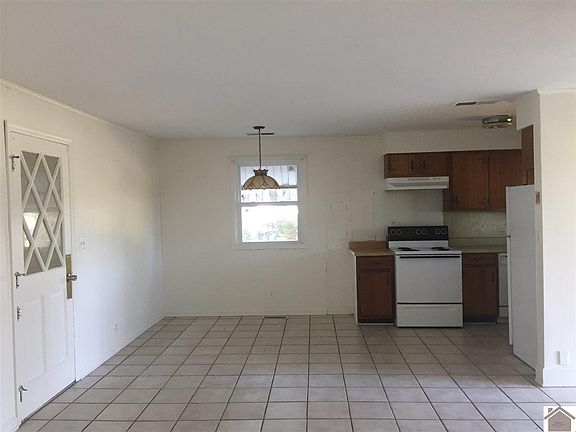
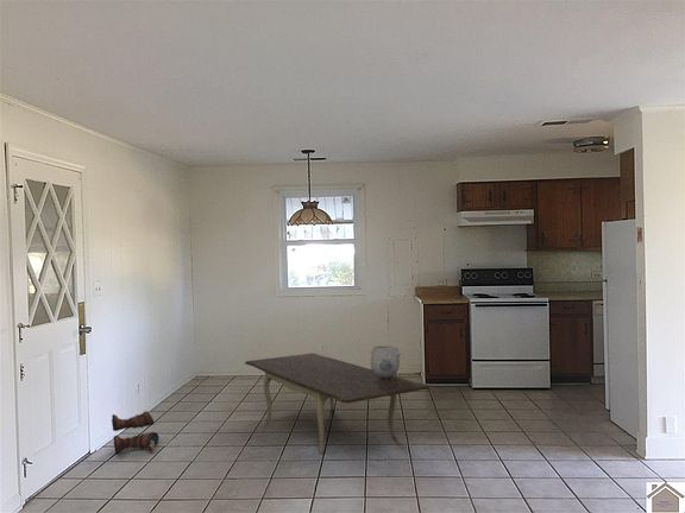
+ ceramic pot [370,344,402,379]
+ boots [111,410,161,455]
+ dining table [244,353,431,455]
